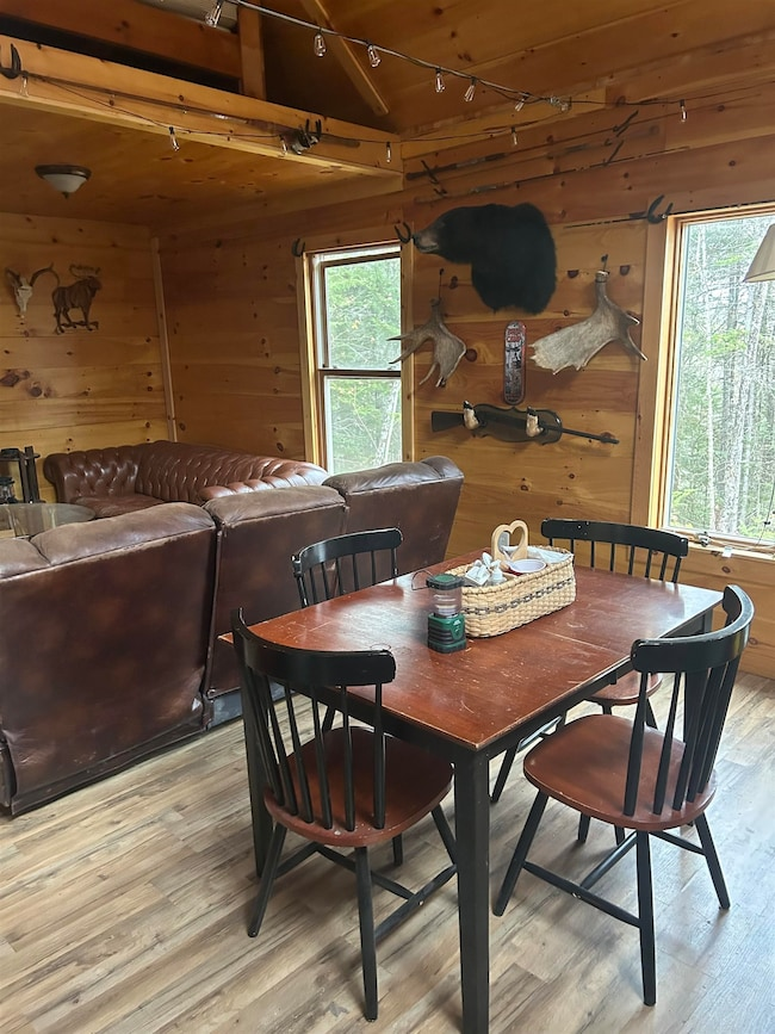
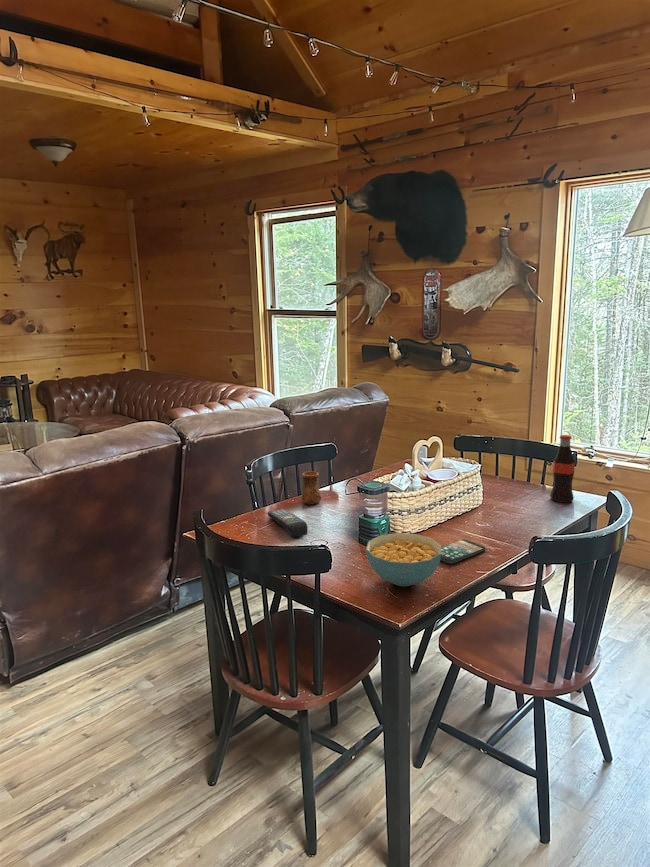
+ bottle [549,434,576,504]
+ cup [300,470,322,506]
+ cereal bowl [365,532,442,587]
+ smartphone [440,539,486,565]
+ remote control [267,508,309,538]
